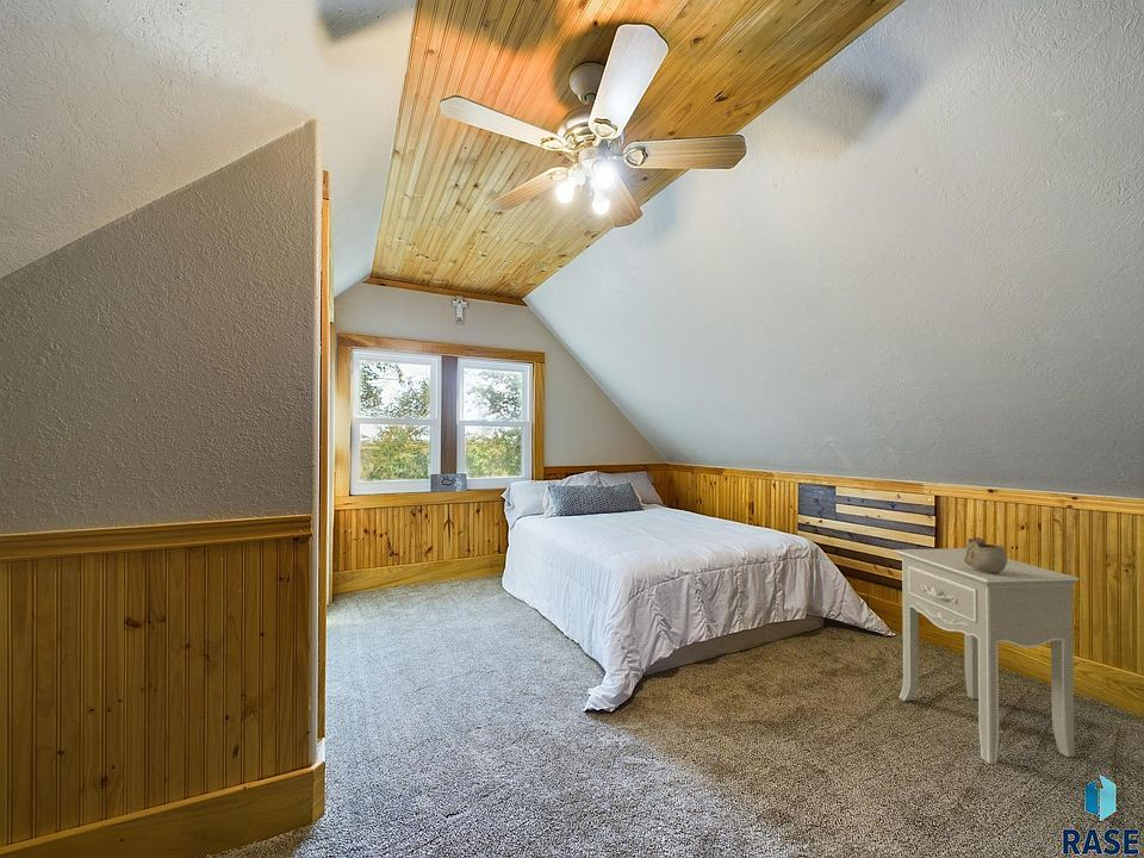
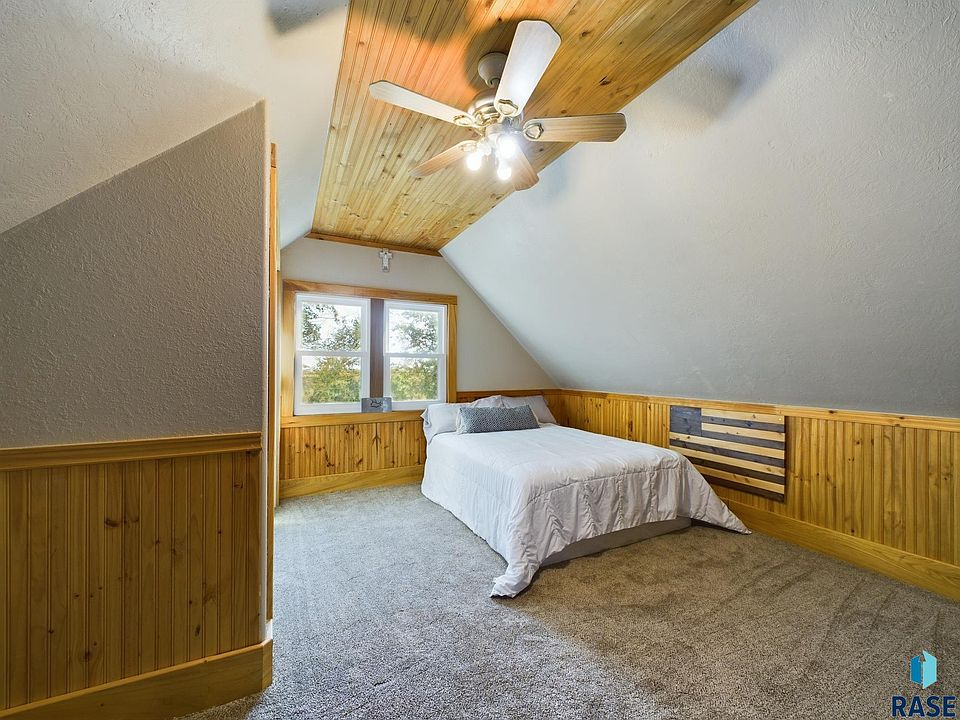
- nightstand [893,547,1080,765]
- mug [964,536,1008,574]
